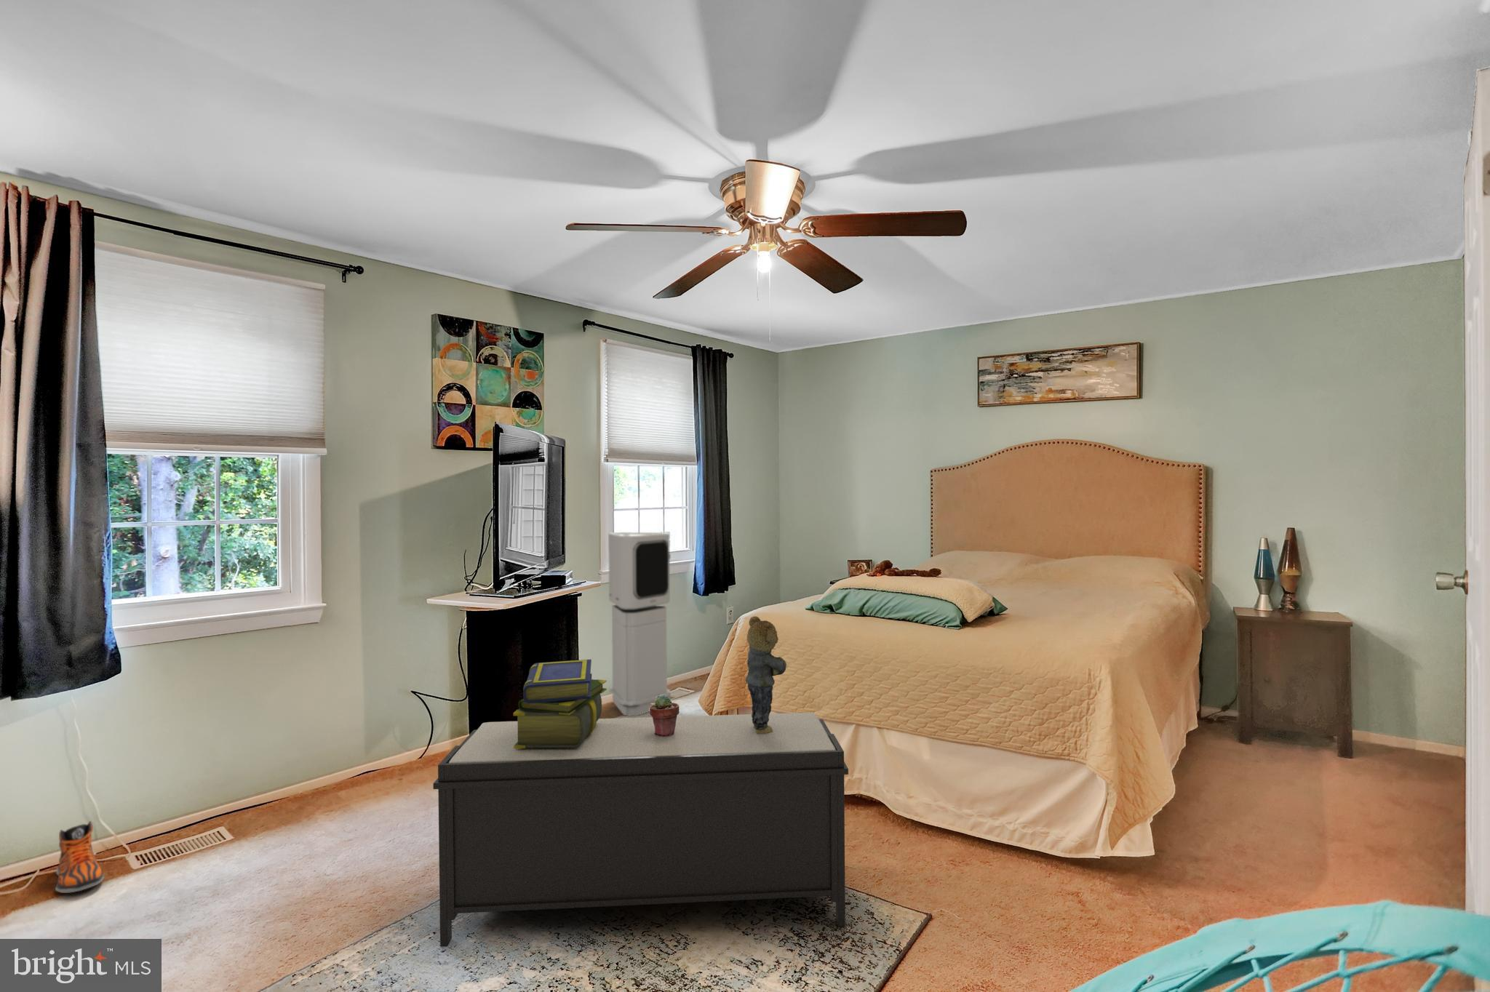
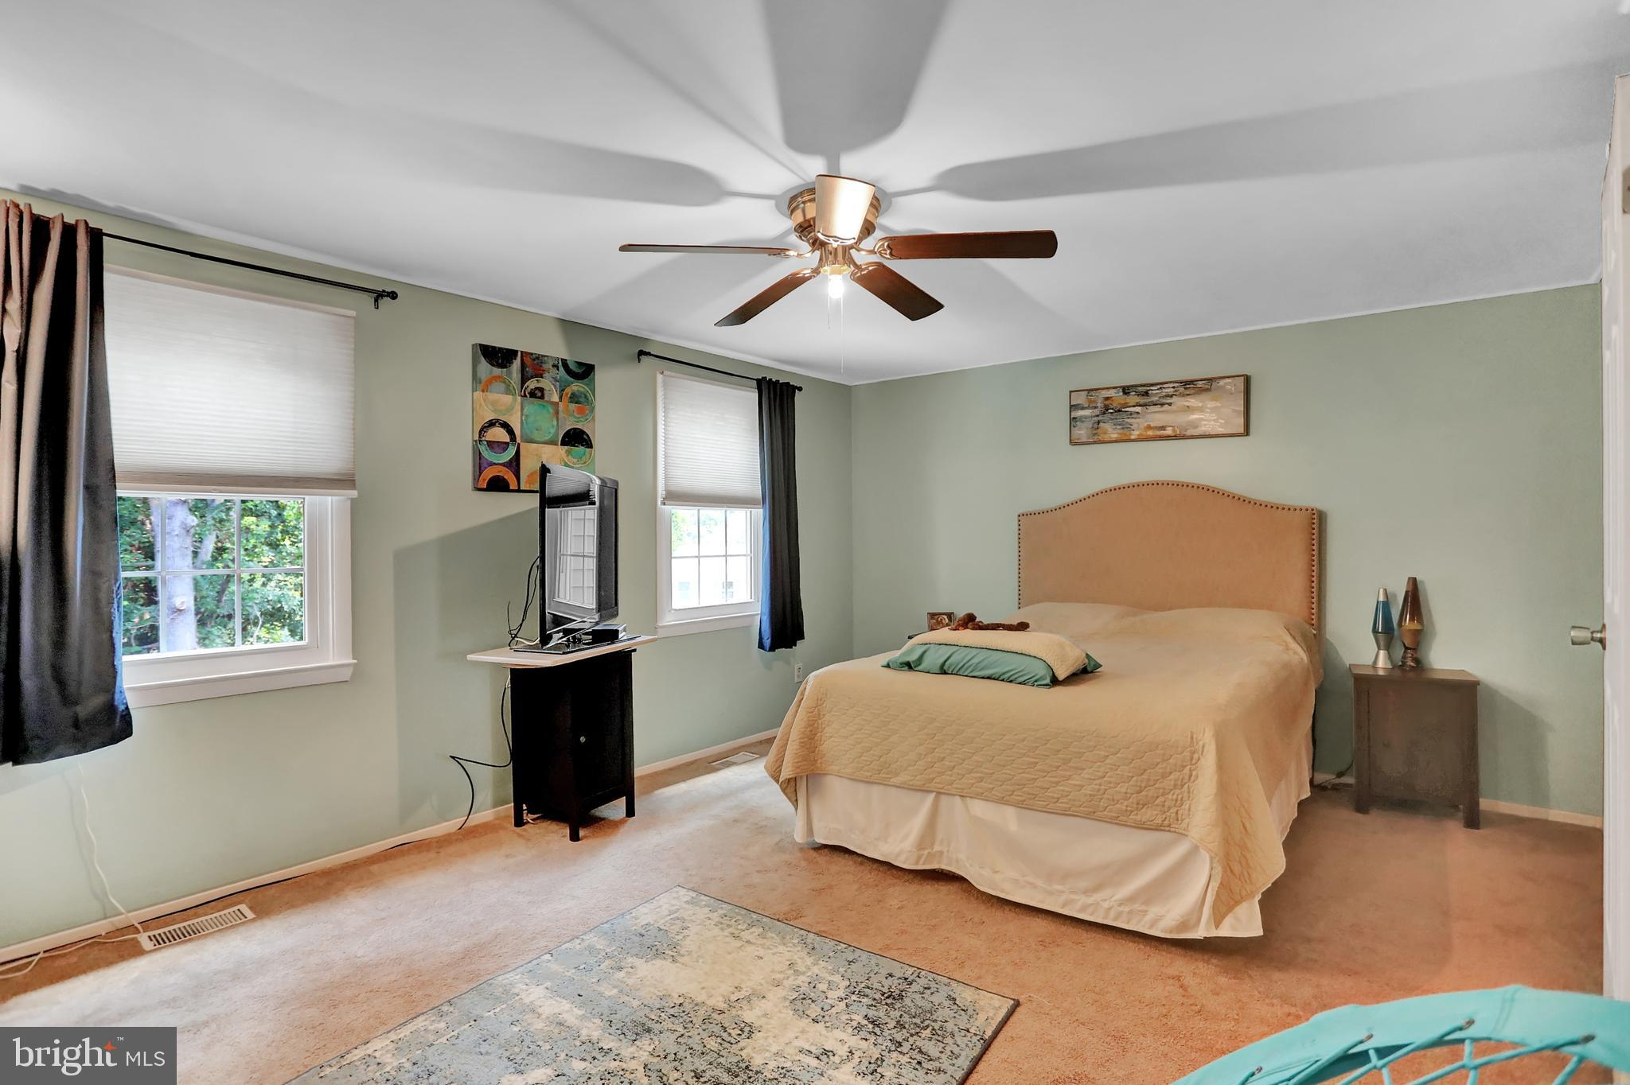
- teddy bear [745,616,787,734]
- sneaker [54,820,105,893]
- bench [432,712,849,948]
- potted succulent [649,694,681,736]
- stack of books [513,659,608,748]
- air purifier [608,531,672,716]
